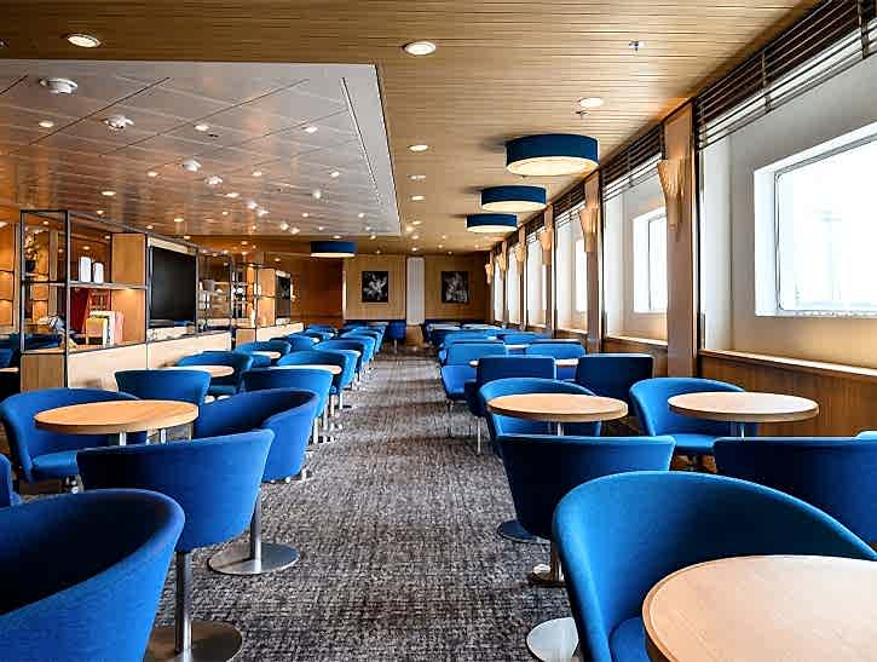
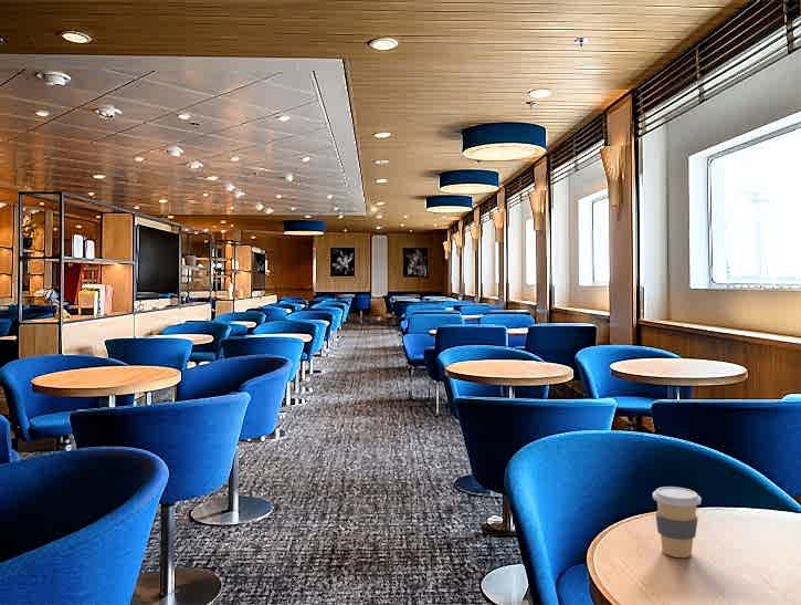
+ coffee cup [652,486,703,559]
